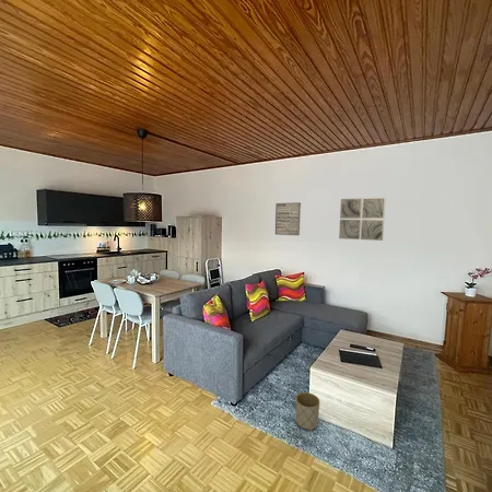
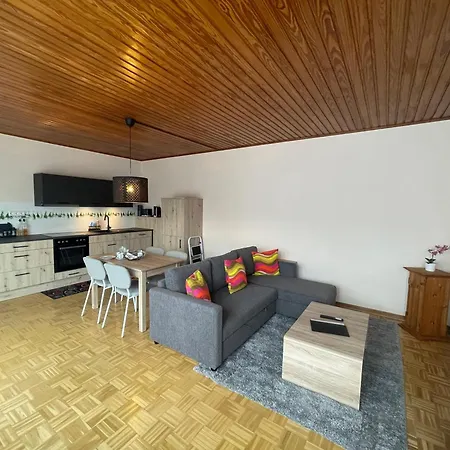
- planter [294,391,320,432]
- wall art [274,201,302,236]
- wall art [338,197,386,242]
